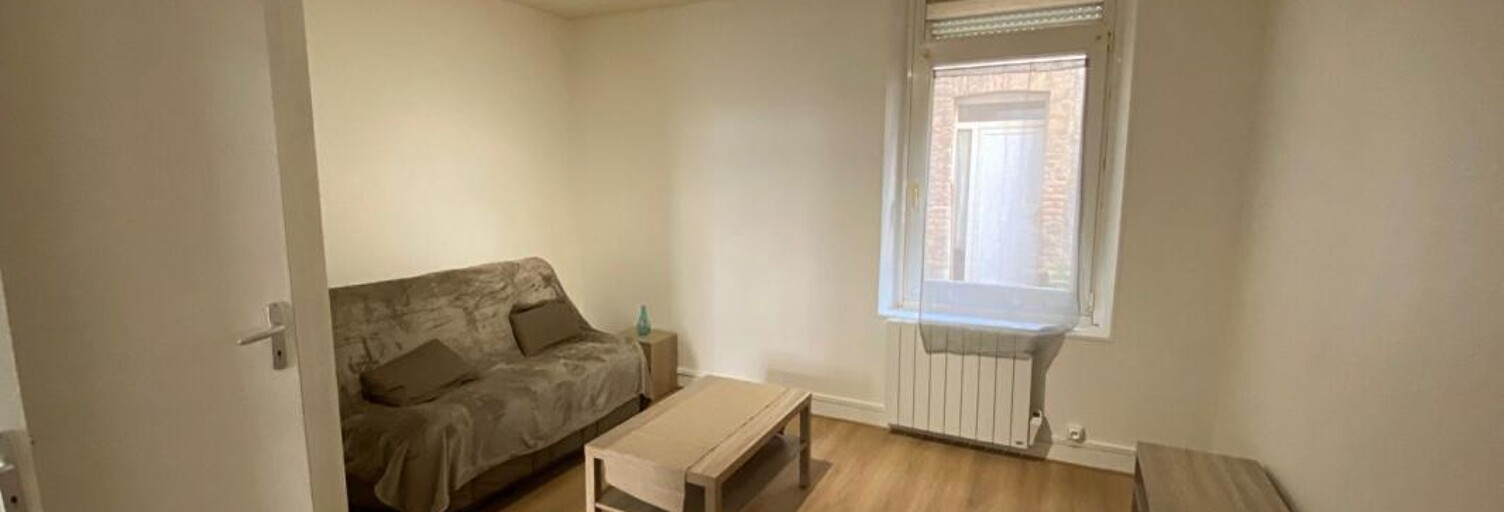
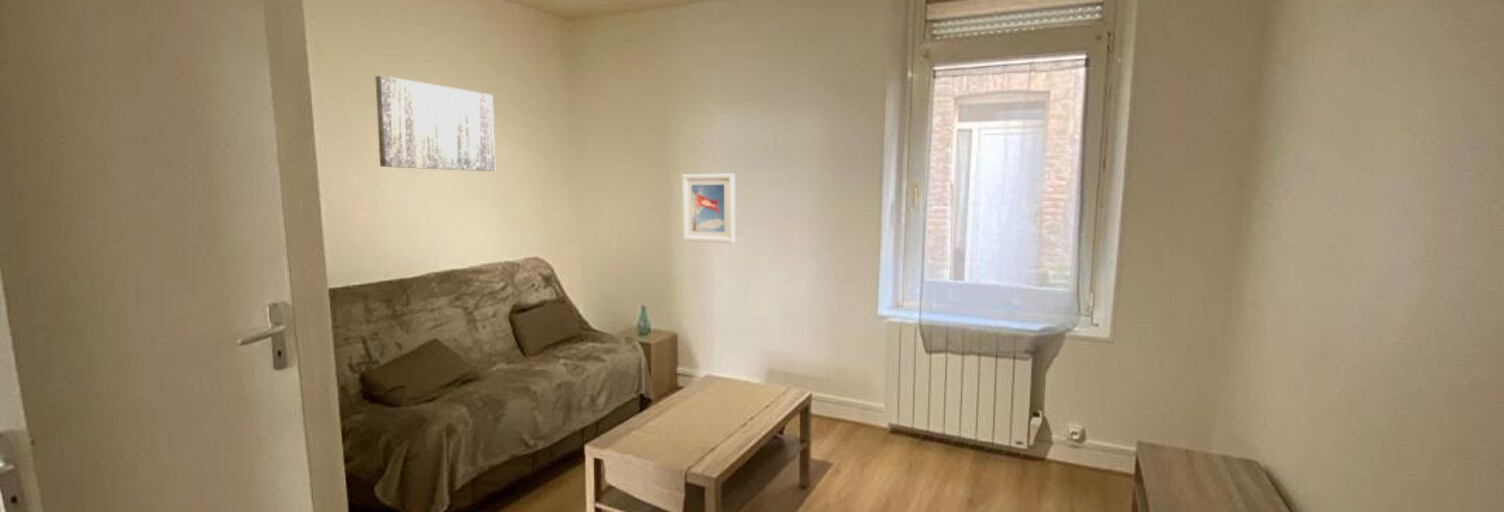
+ wall art [374,74,496,172]
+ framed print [681,173,736,244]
